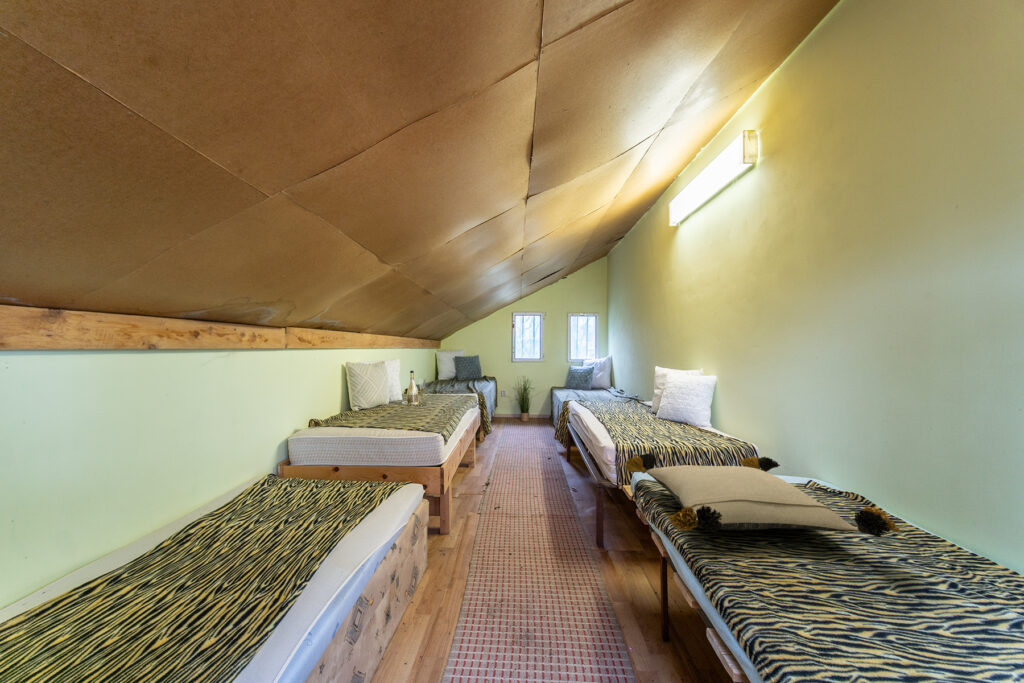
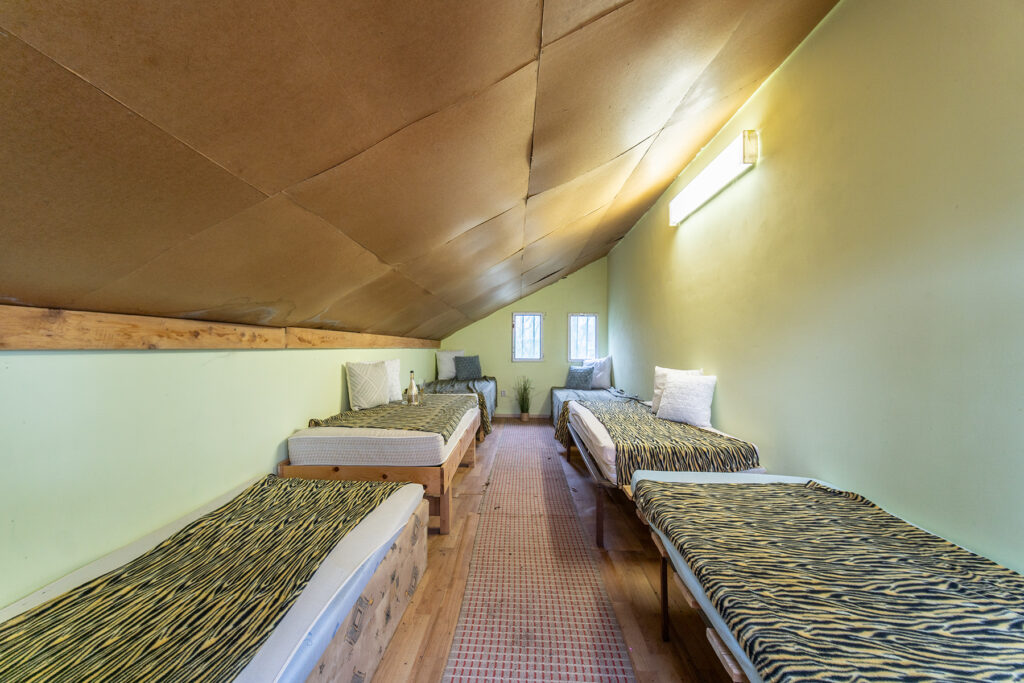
- pillow [624,452,901,539]
